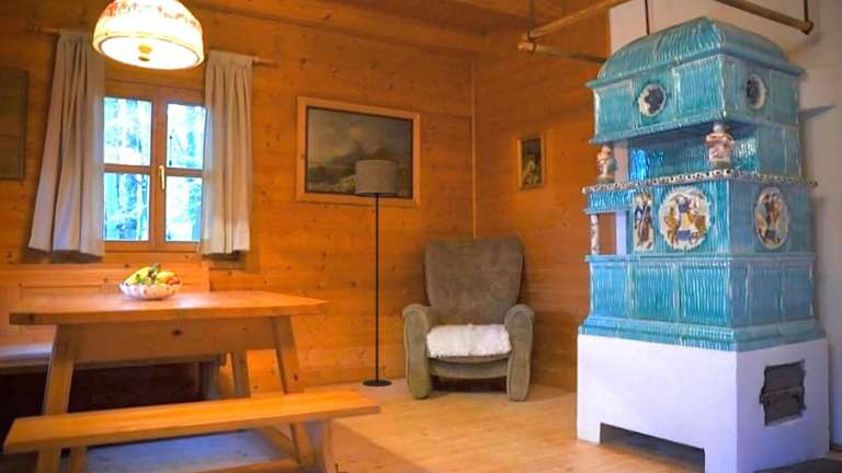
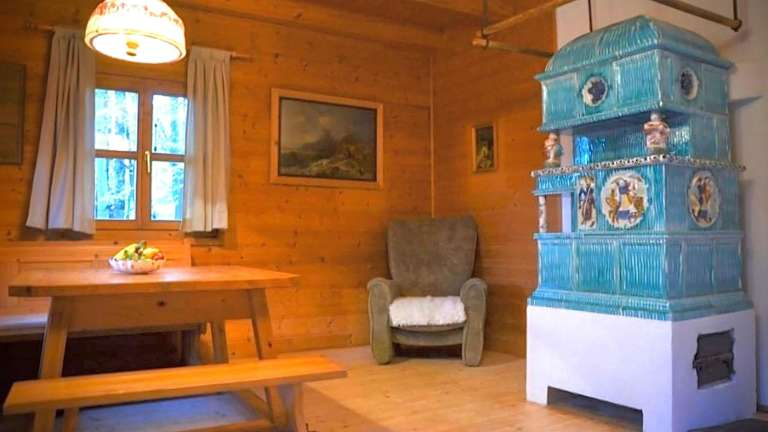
- floor lamp [354,158,400,388]
